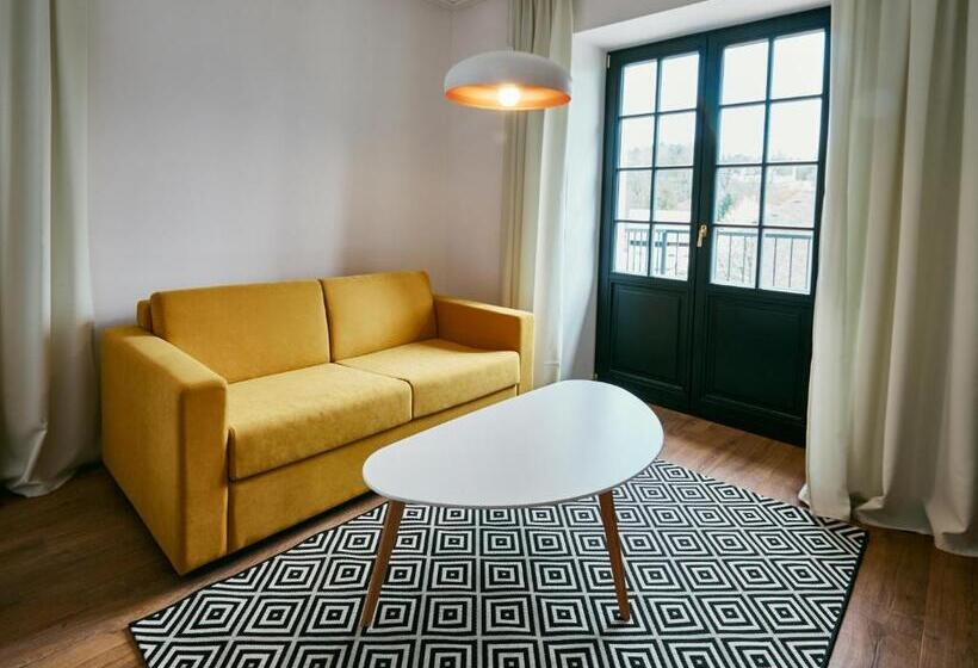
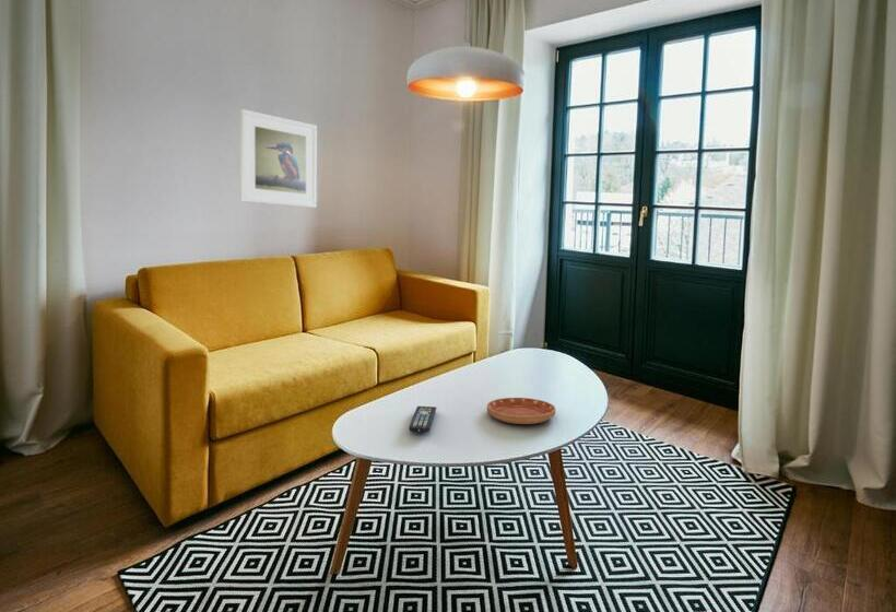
+ saucer [486,397,556,425]
+ remote control [408,405,437,434]
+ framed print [239,108,318,209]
